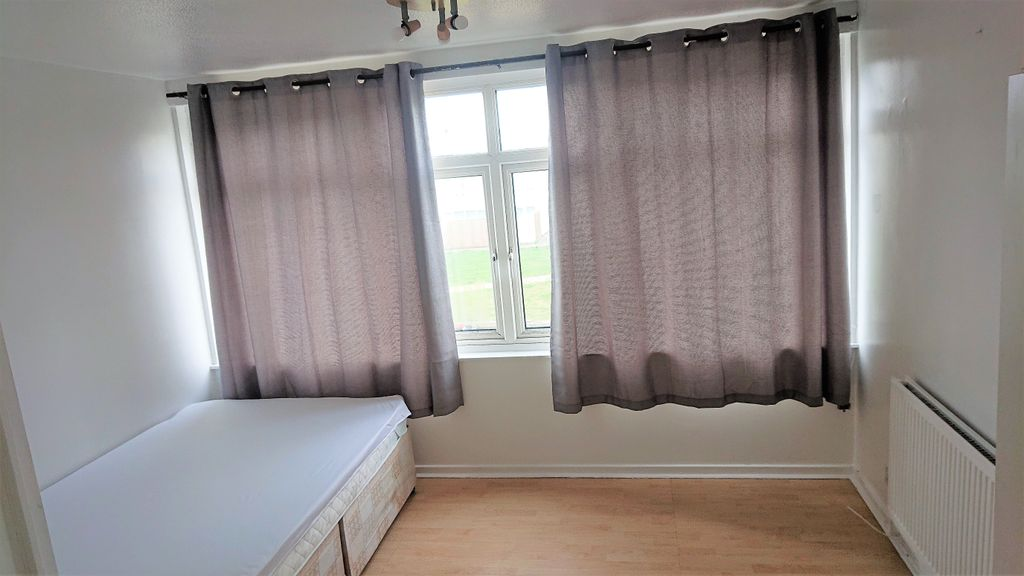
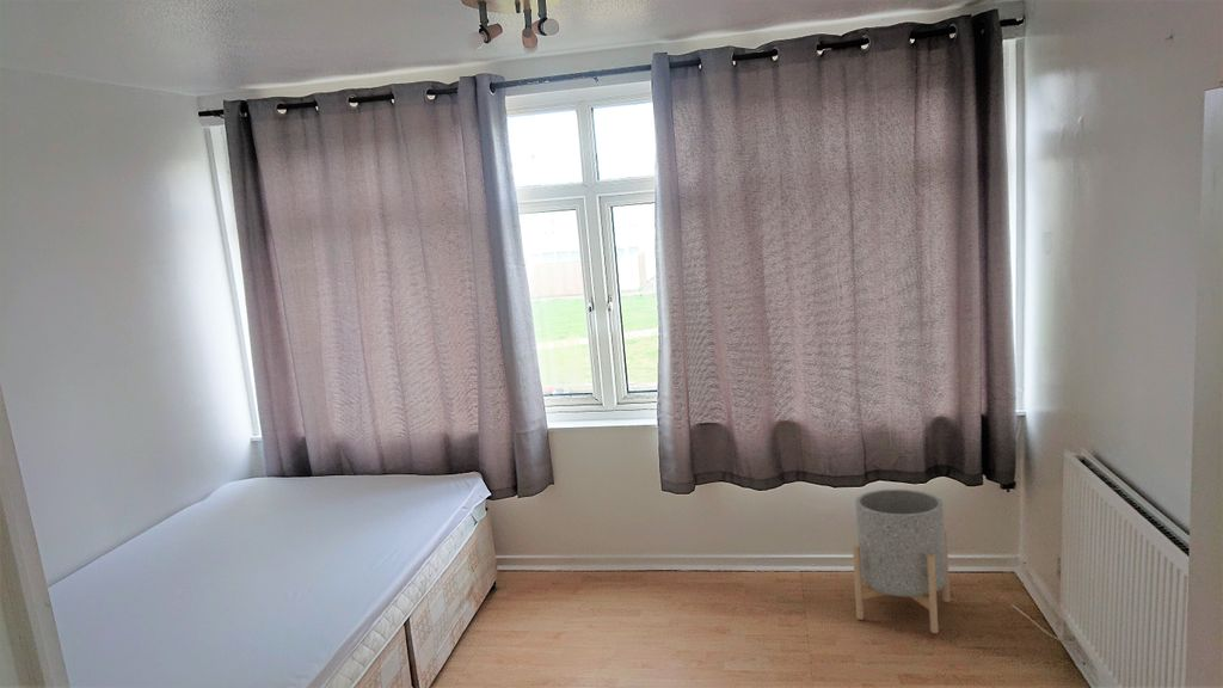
+ planter [852,489,951,634]
